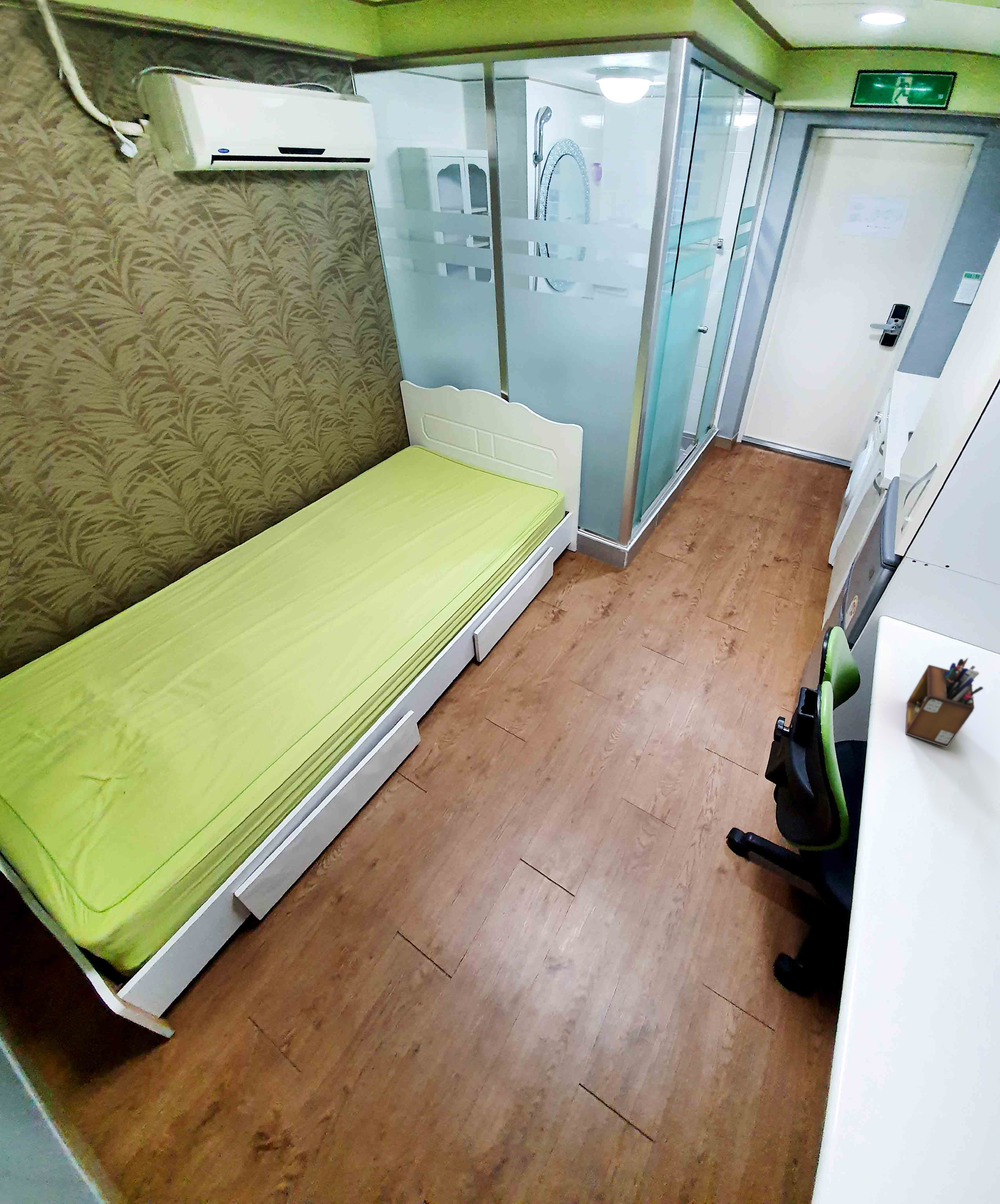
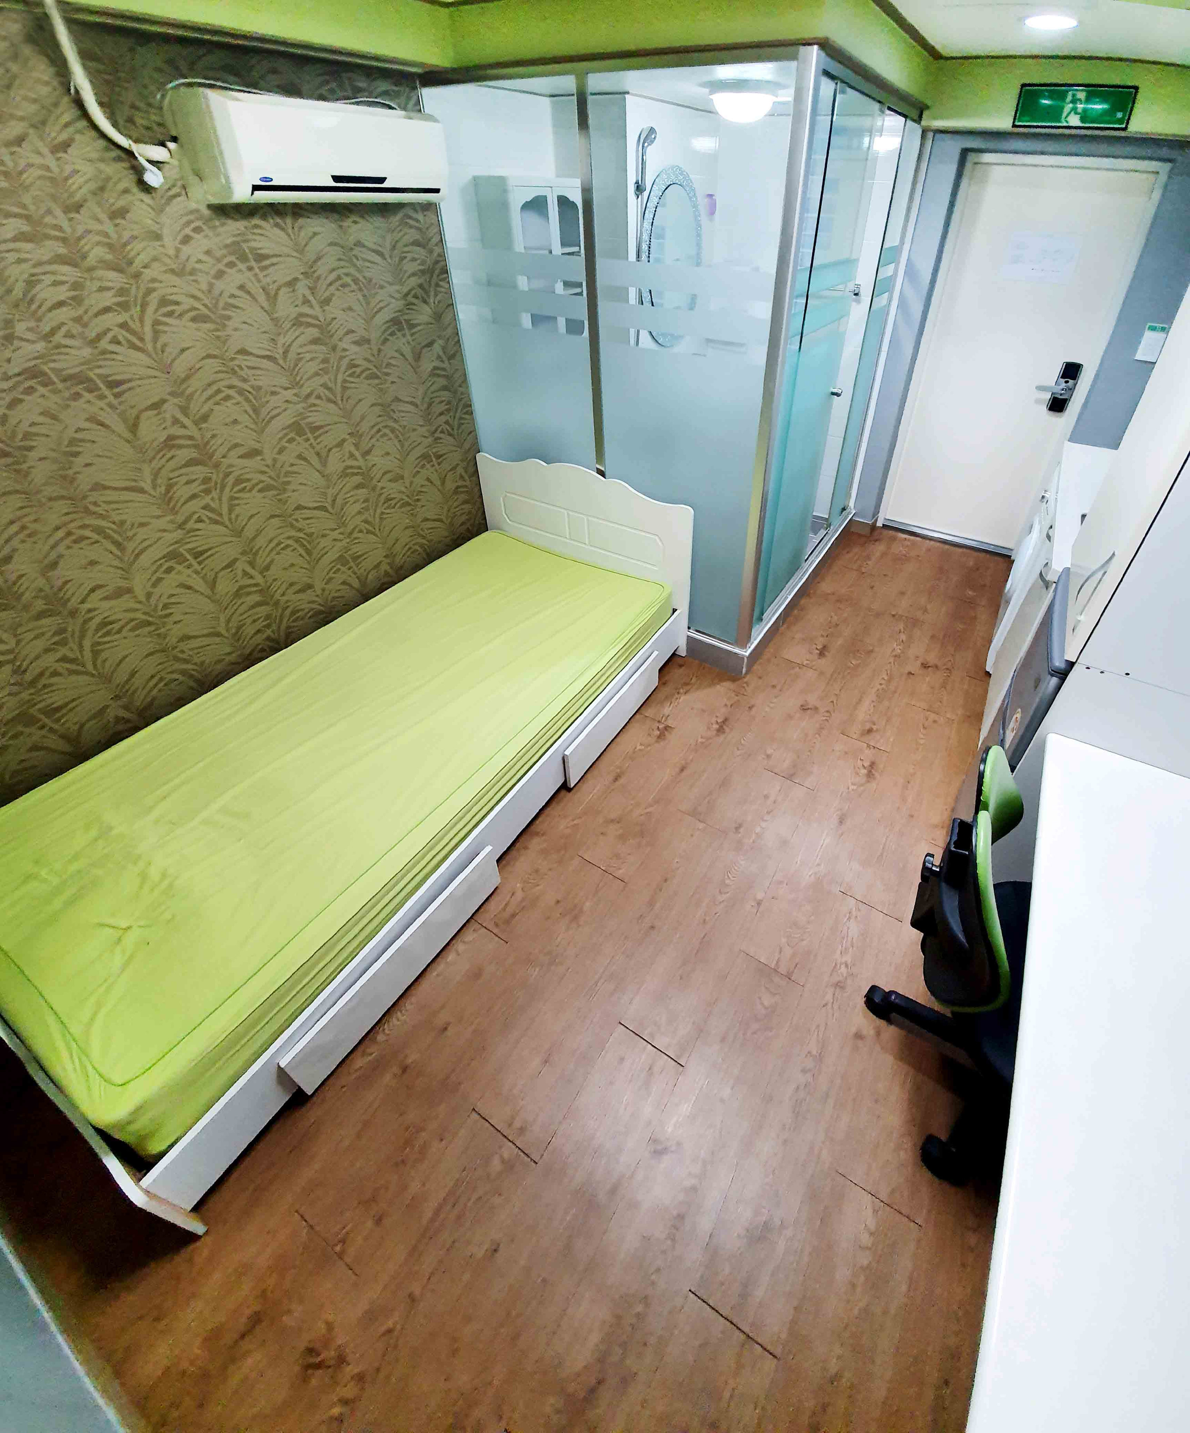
- desk organizer [905,658,984,748]
